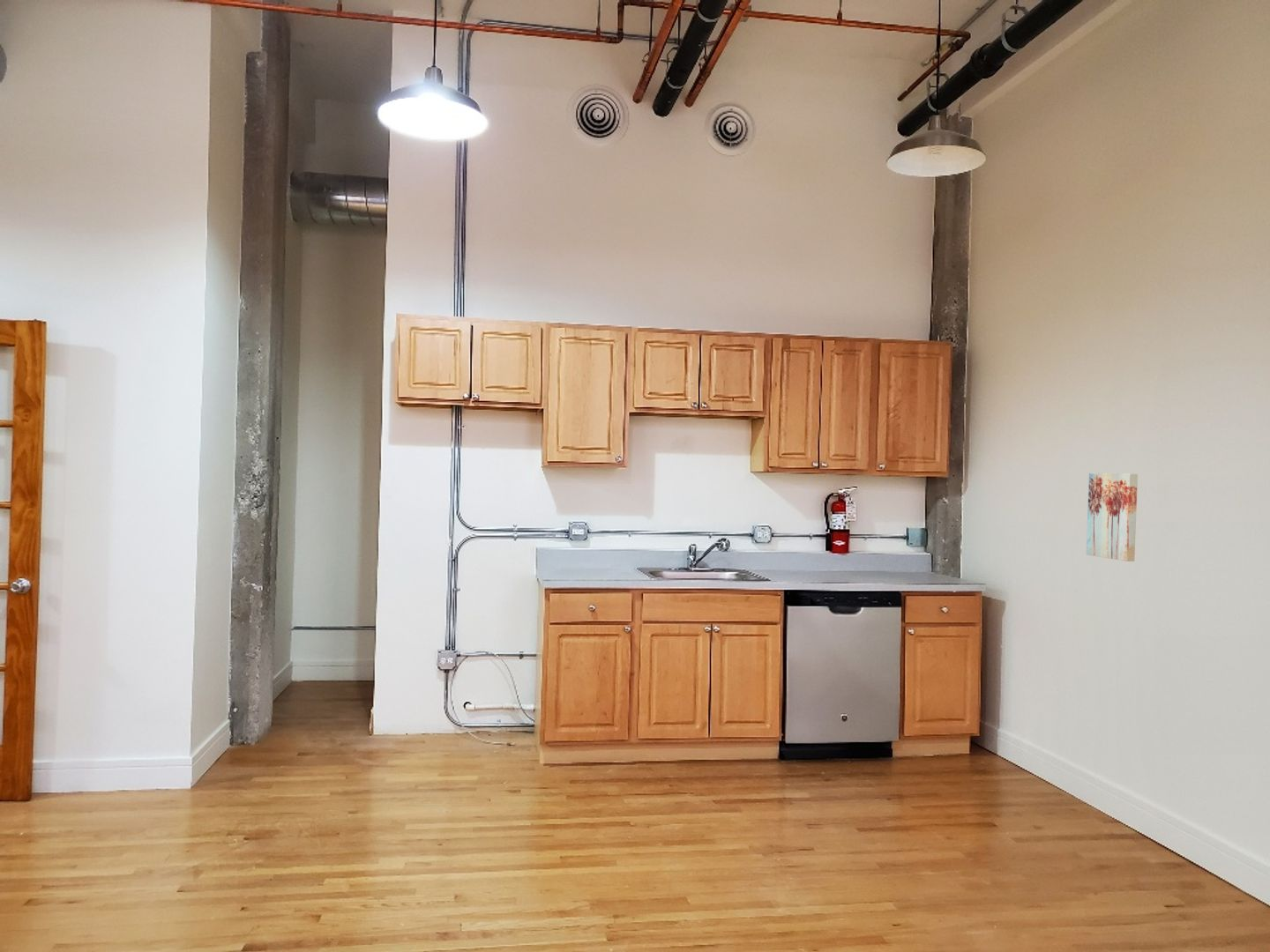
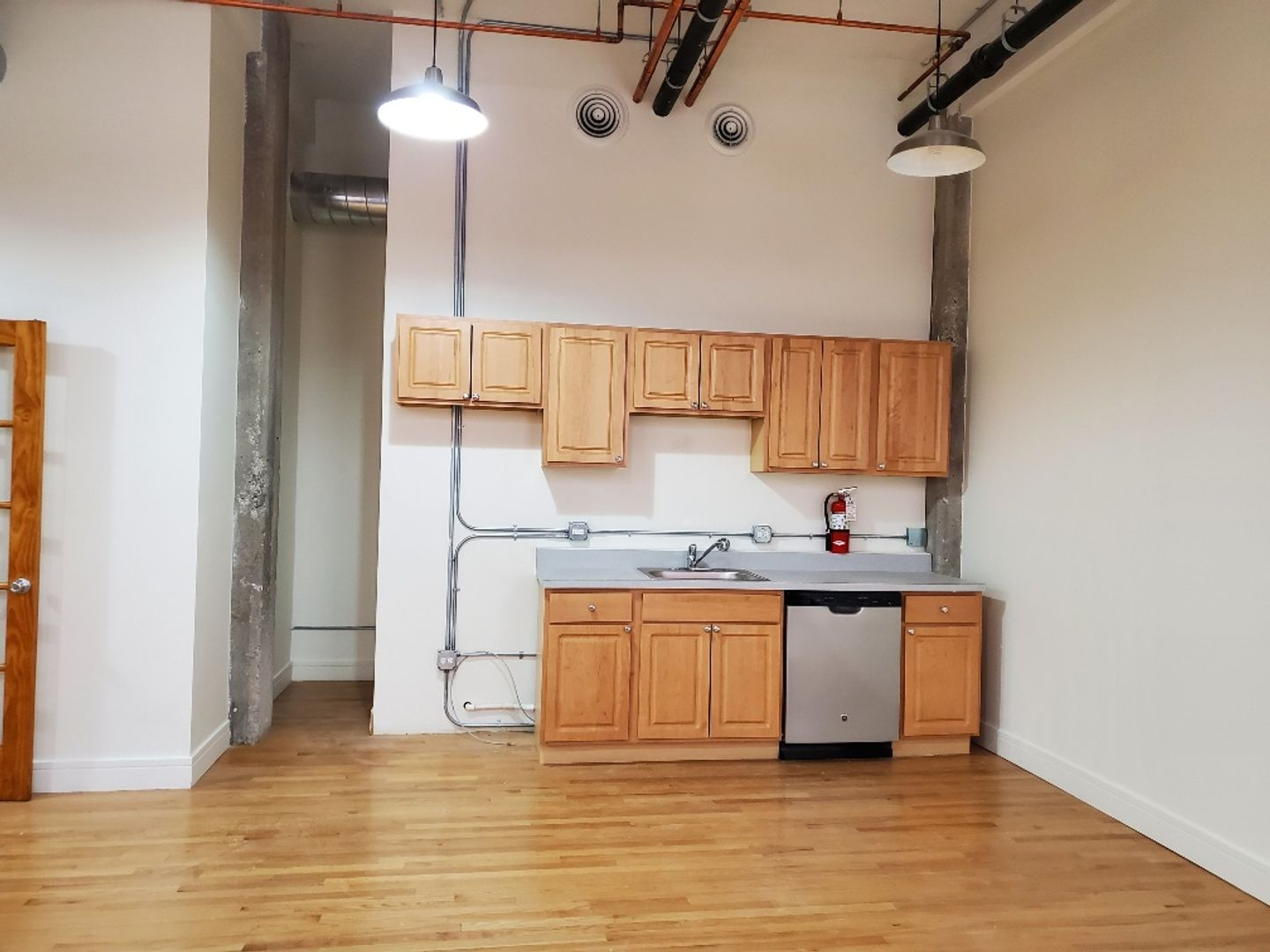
- wall art [1086,472,1139,562]
